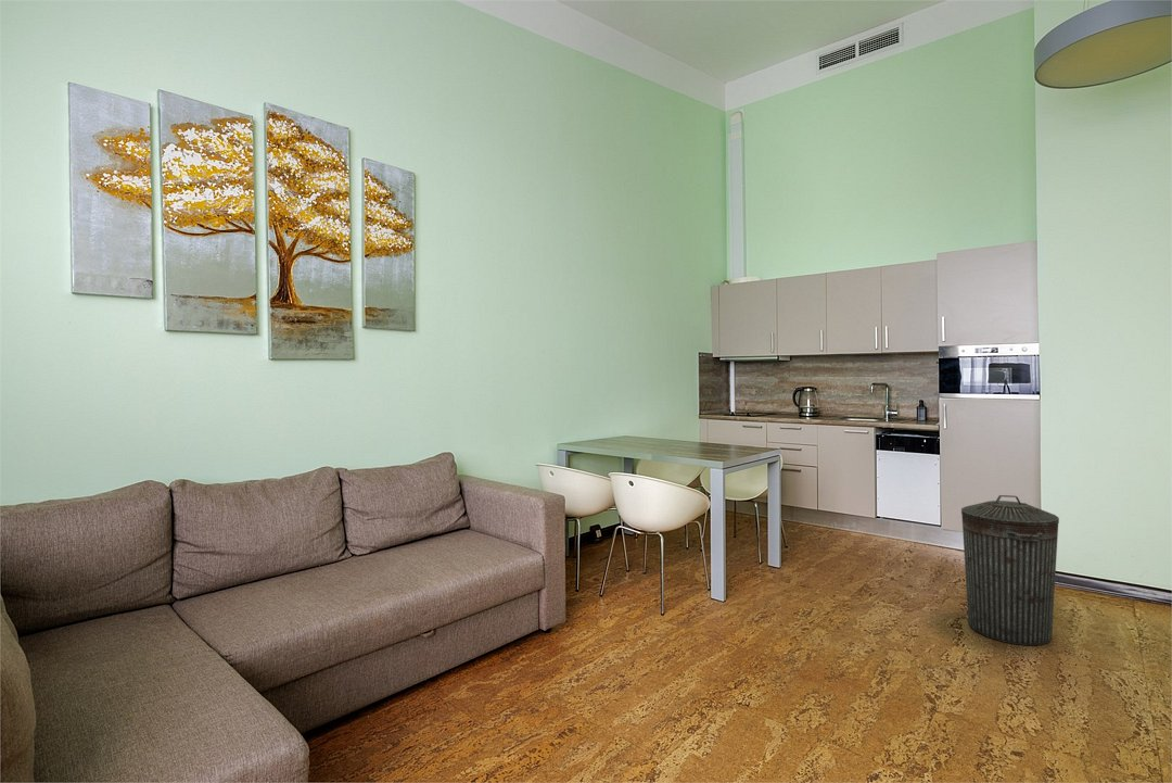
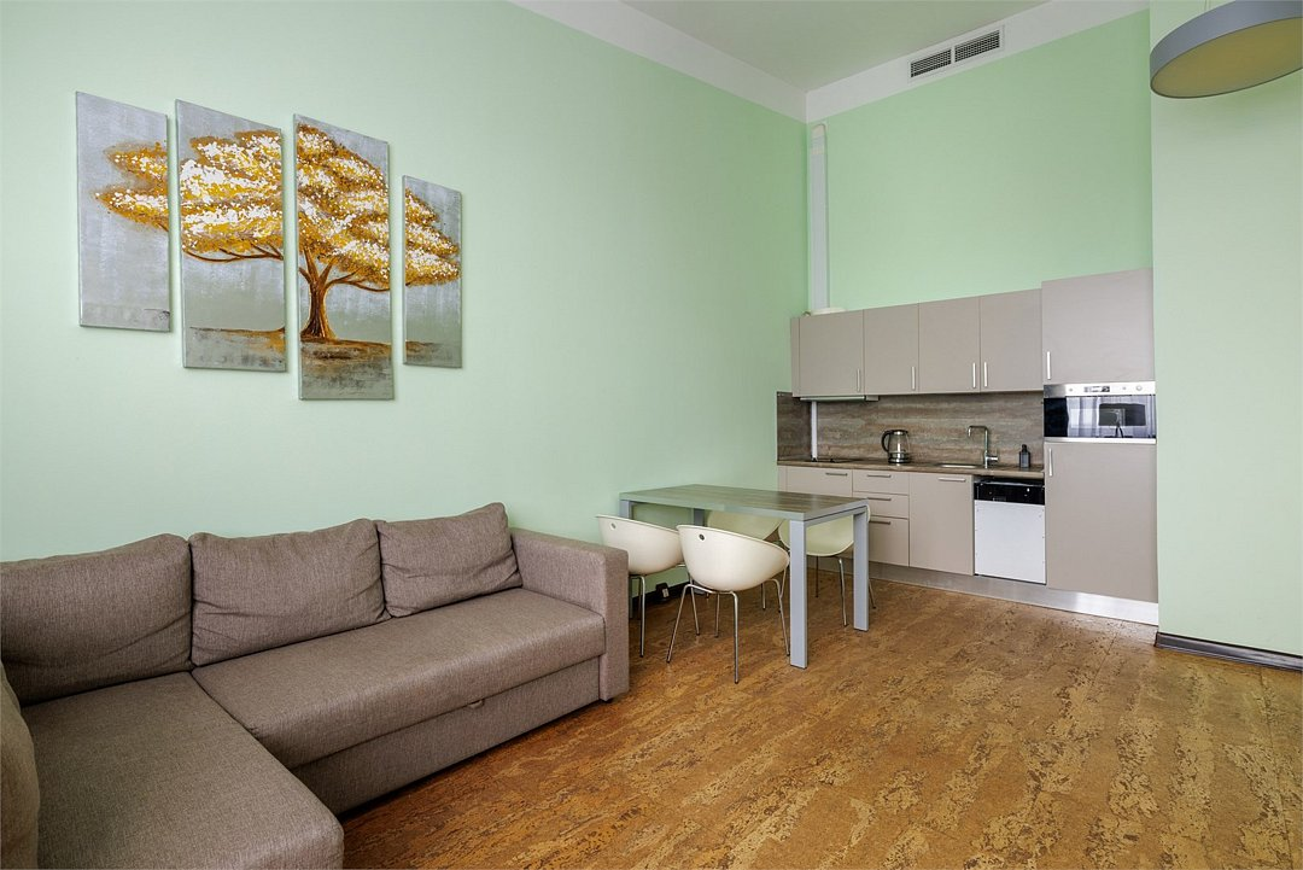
- trash can [960,494,1060,646]
